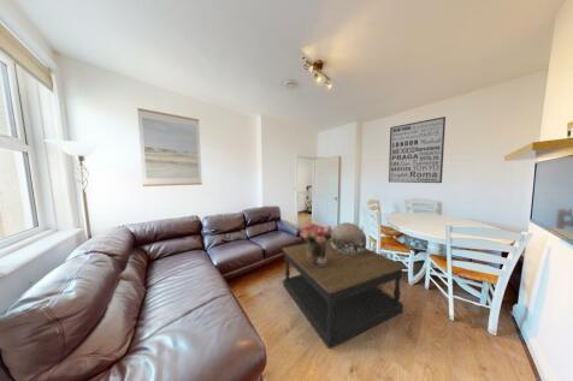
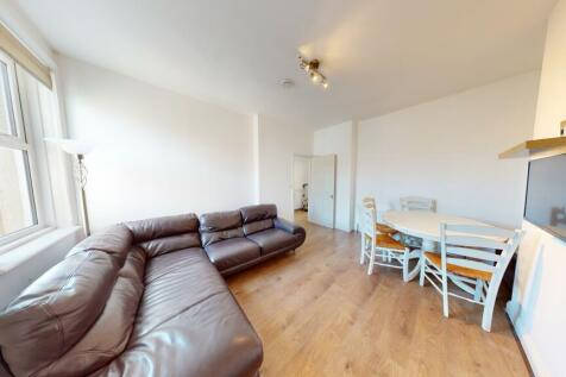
- wall art [136,107,203,187]
- decorative sphere [330,221,367,255]
- coffee table [280,240,407,350]
- bouquet [300,224,333,267]
- wall art [388,115,447,184]
